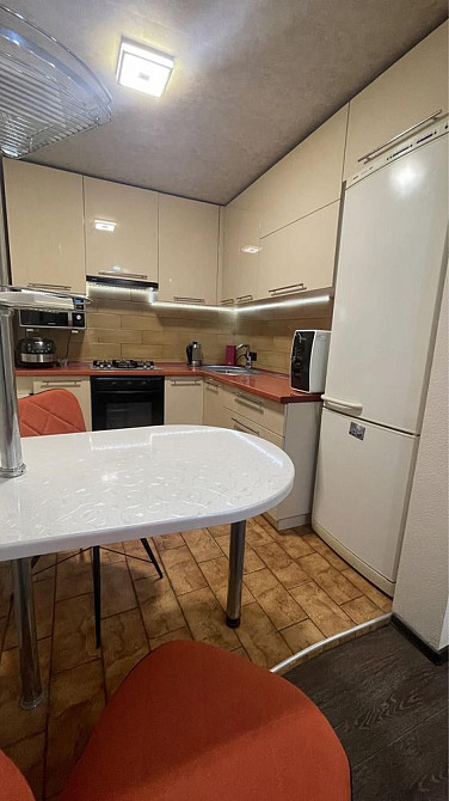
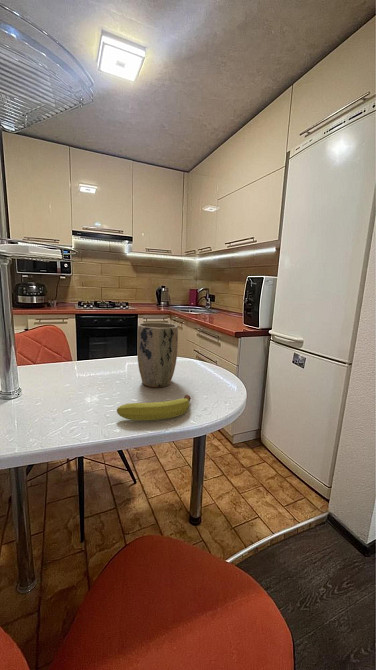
+ plant pot [136,322,179,388]
+ fruit [116,394,192,421]
